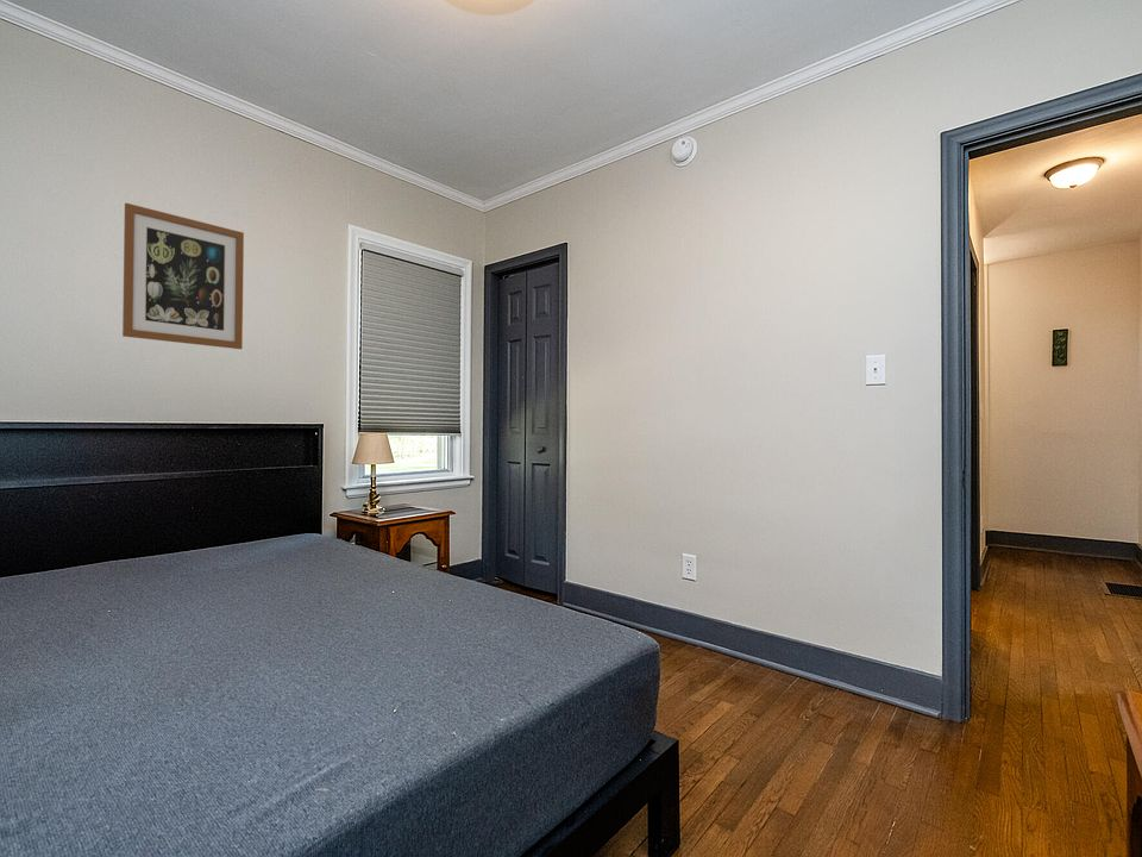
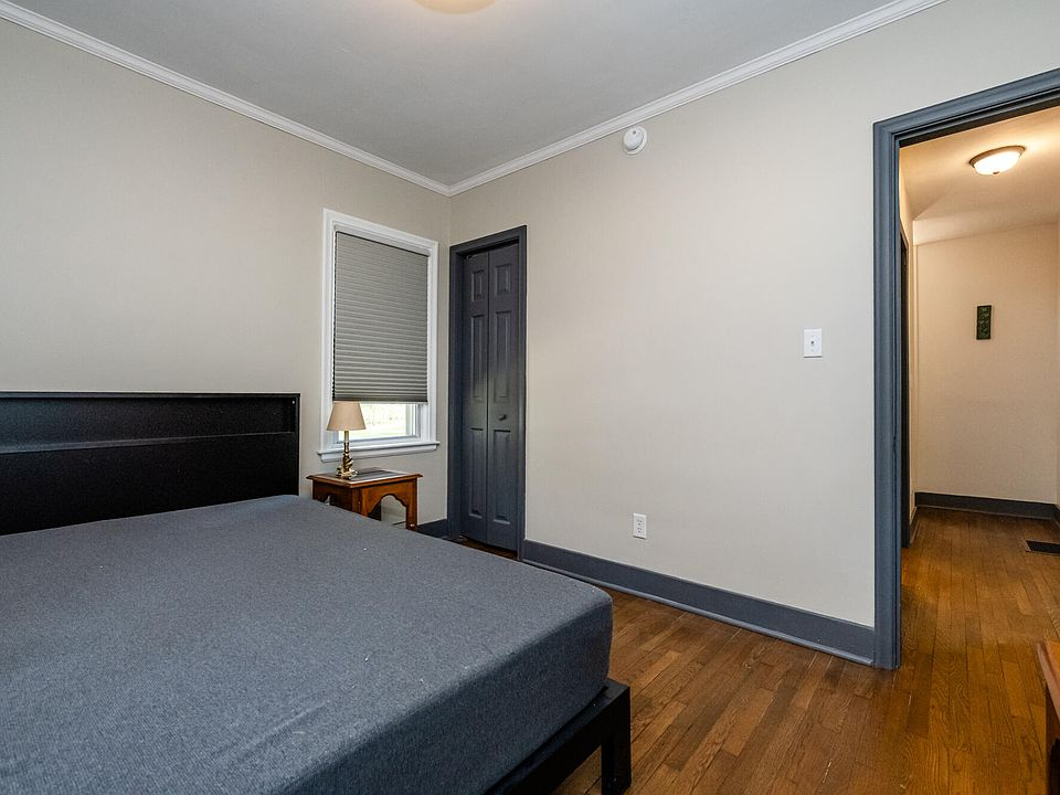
- wall art [121,202,245,350]
